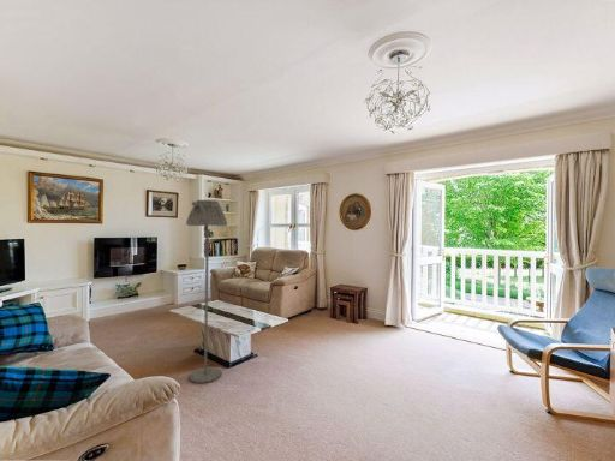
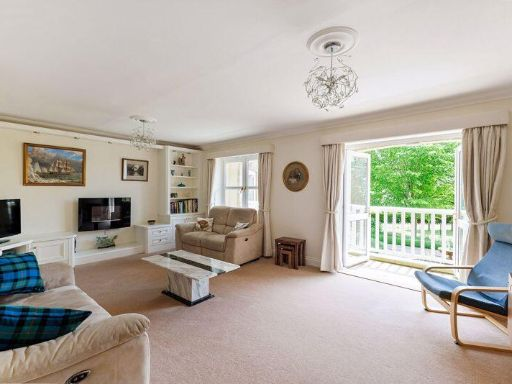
- floor lamp [185,199,228,384]
